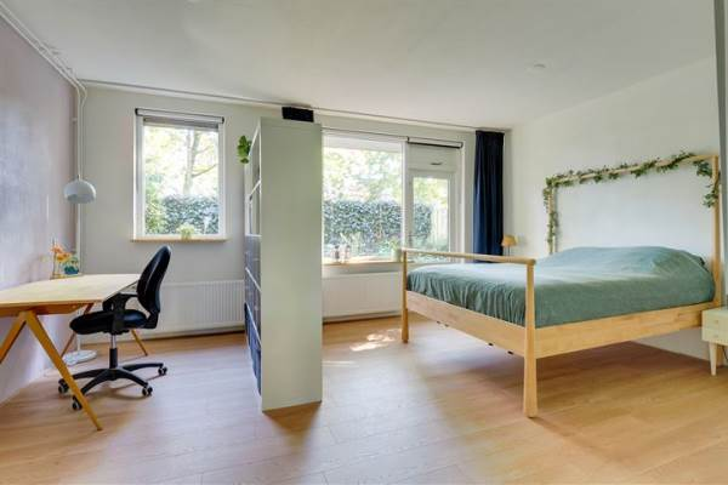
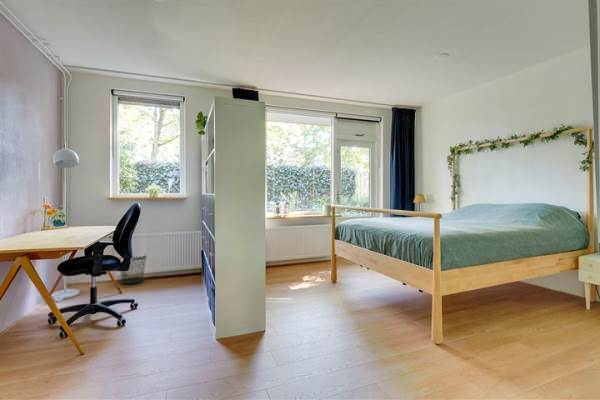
+ wastebasket [119,254,148,285]
